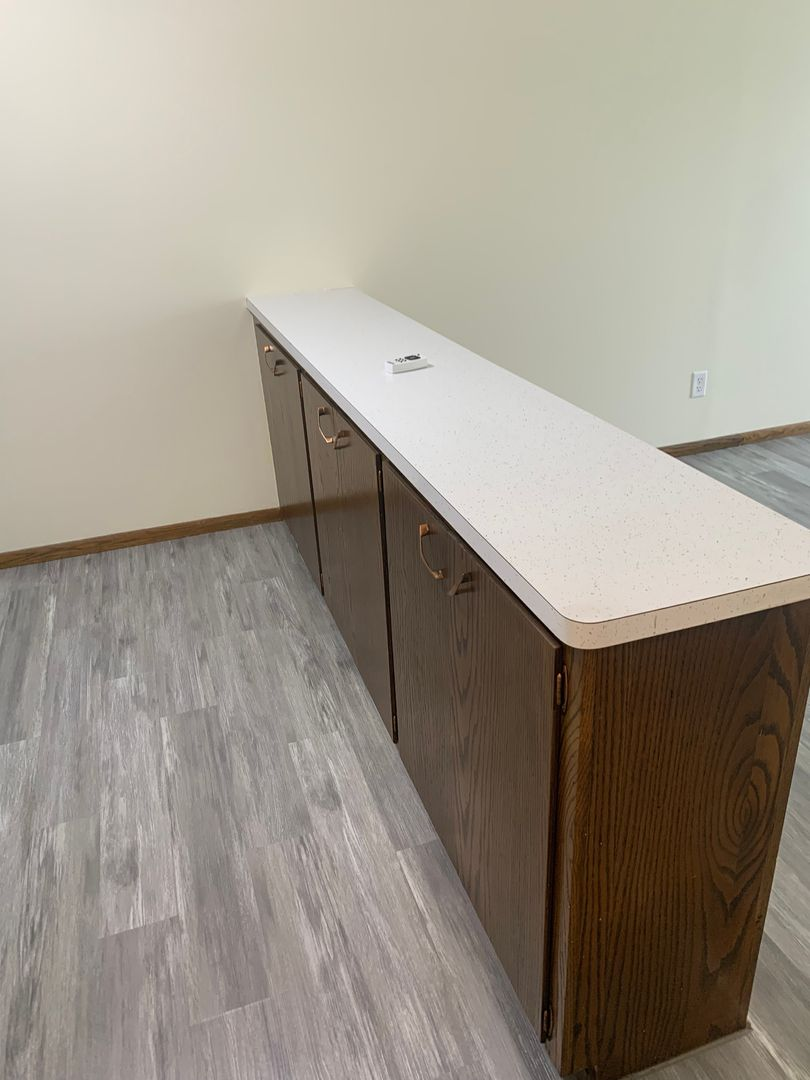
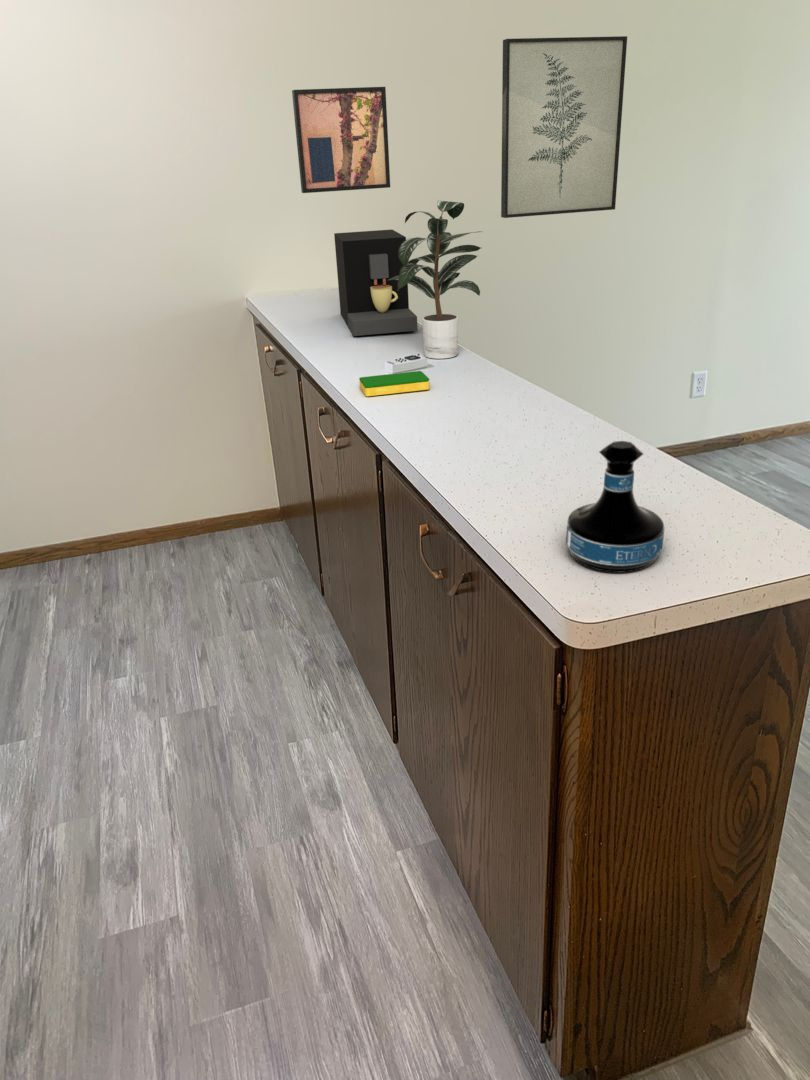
+ tequila bottle [565,440,665,574]
+ dish sponge [358,370,431,397]
+ potted plant [382,200,483,360]
+ coffee maker [333,229,418,337]
+ wall art [500,35,628,219]
+ wall art [291,86,391,194]
